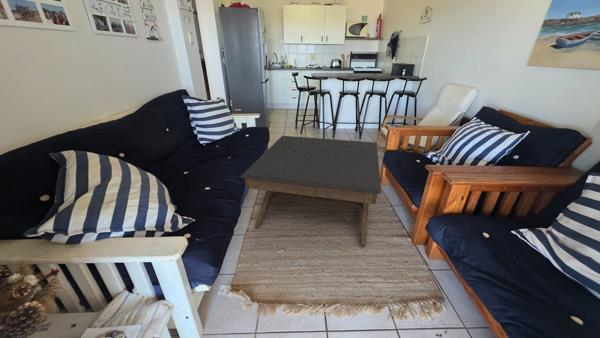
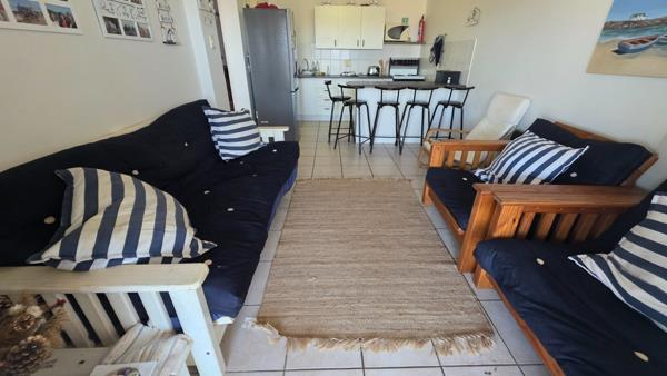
- coffee table [239,135,382,247]
